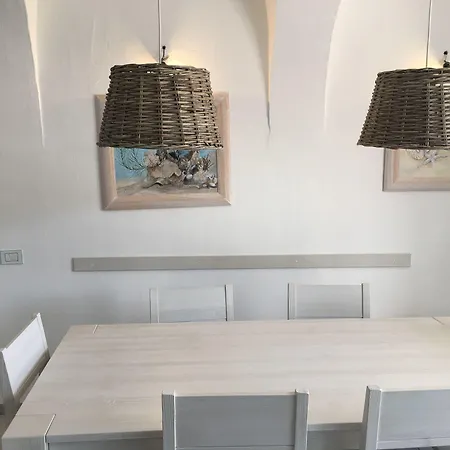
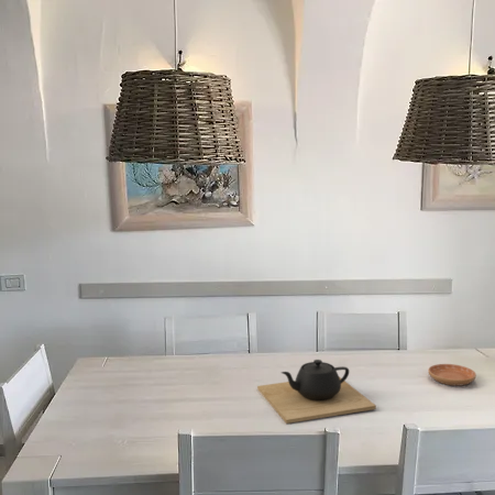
+ teapot [256,359,377,425]
+ saucer [427,363,477,387]
